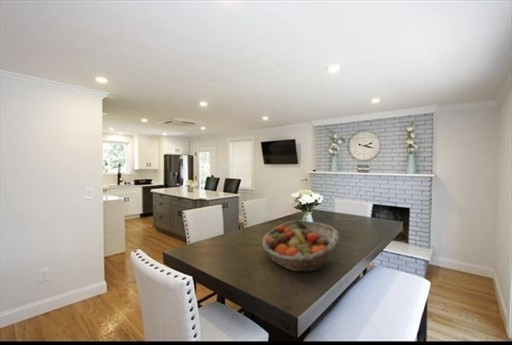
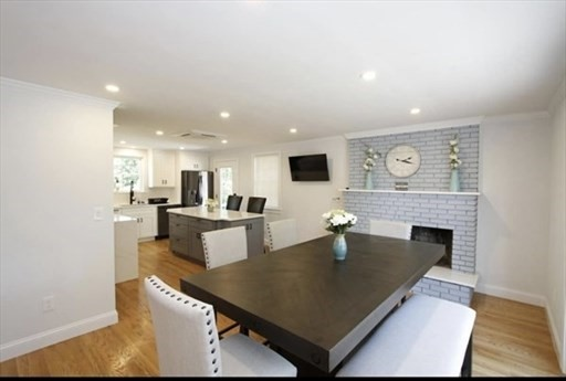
- fruit basket [261,219,340,273]
